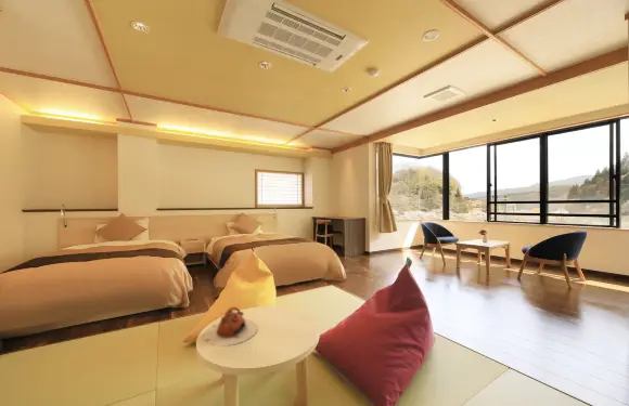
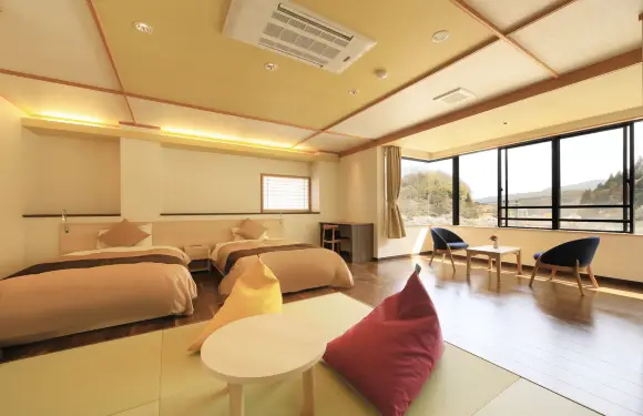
- teapot [203,305,258,348]
